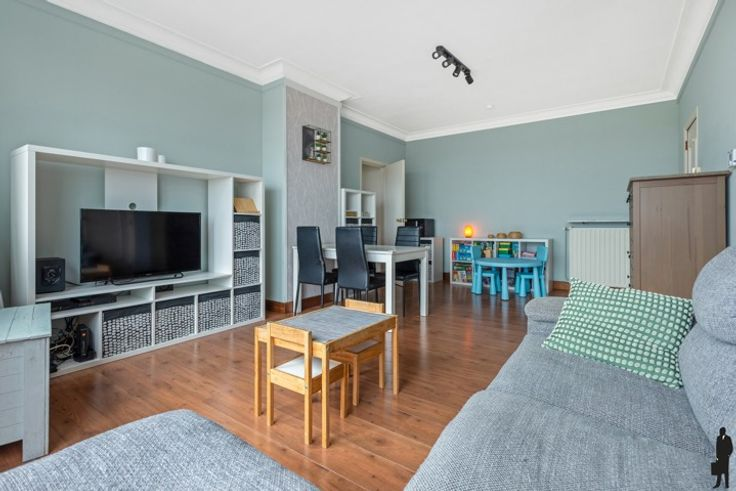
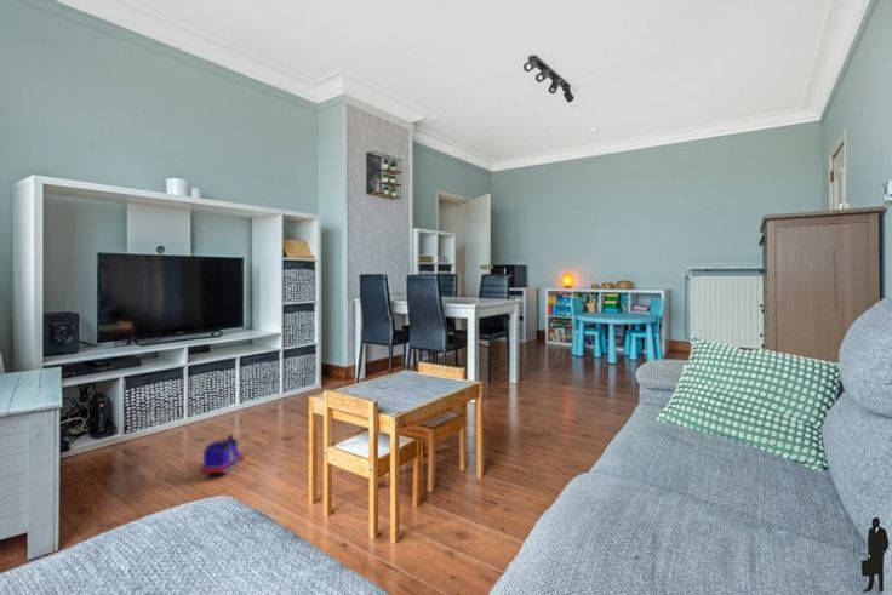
+ toy train [201,434,246,475]
